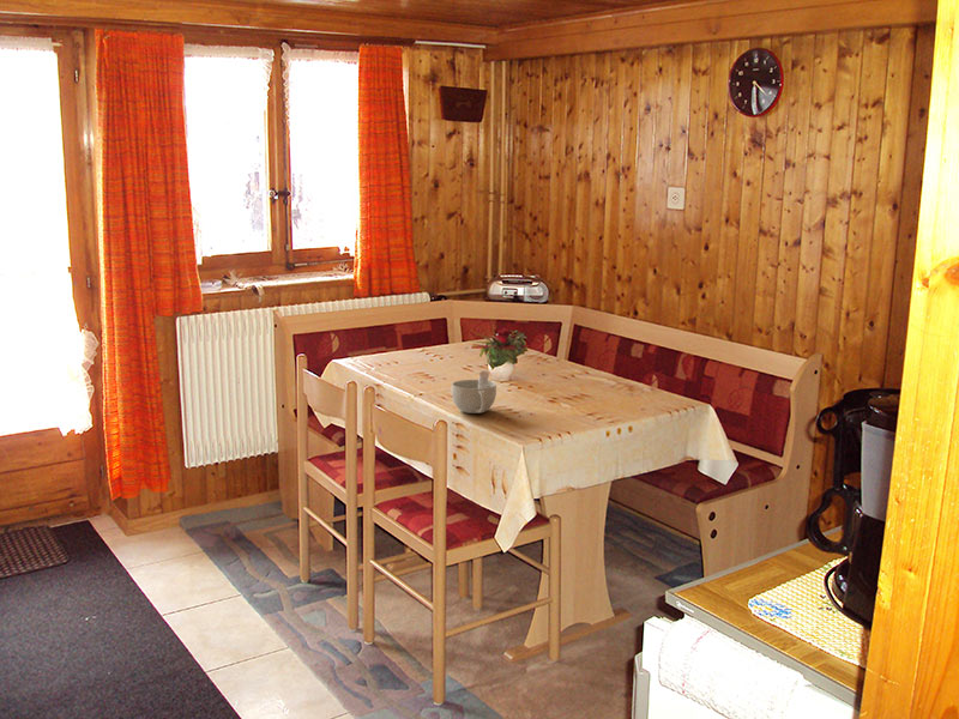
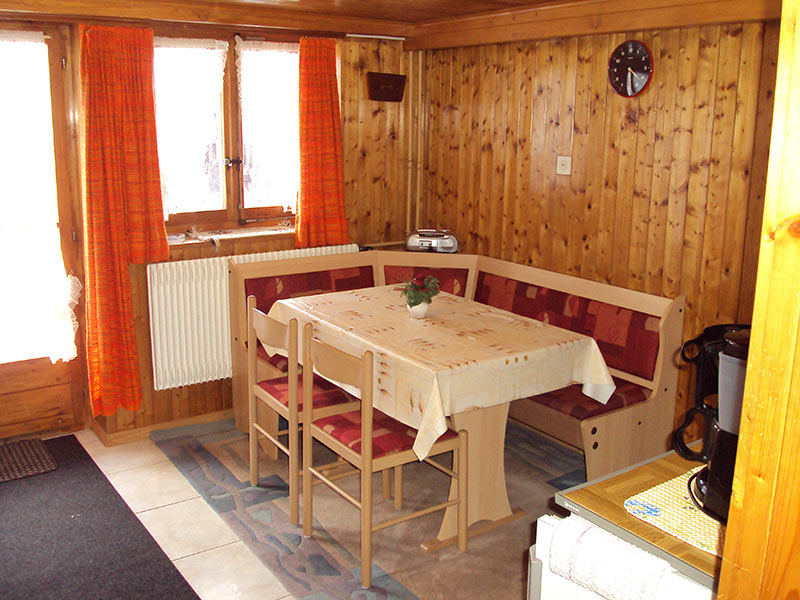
- cup [451,370,497,415]
